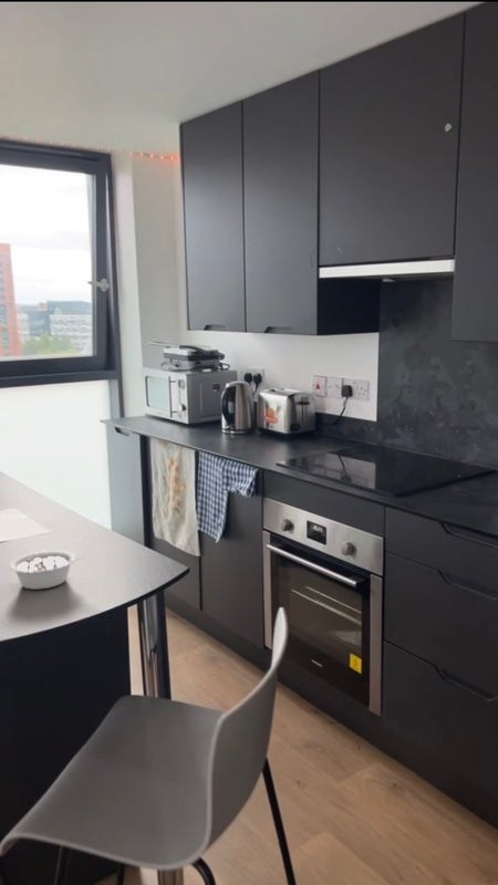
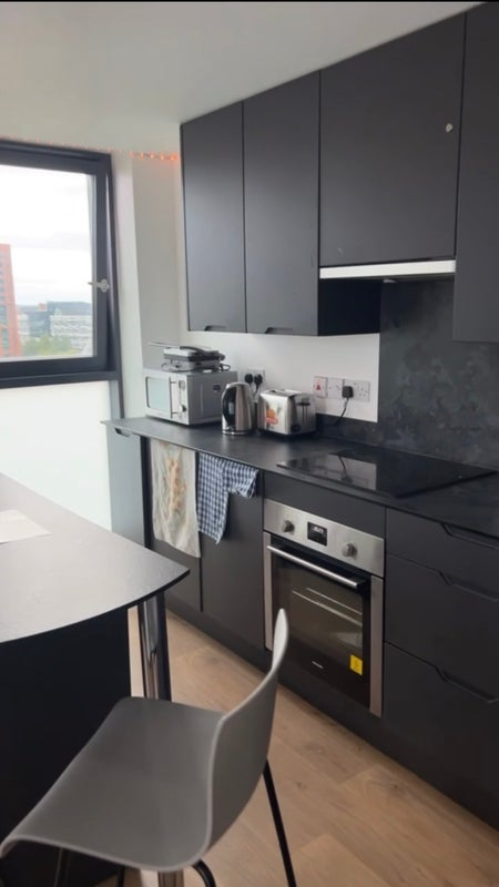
- legume [9,550,86,591]
